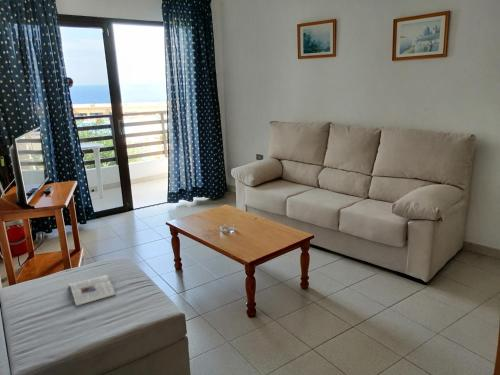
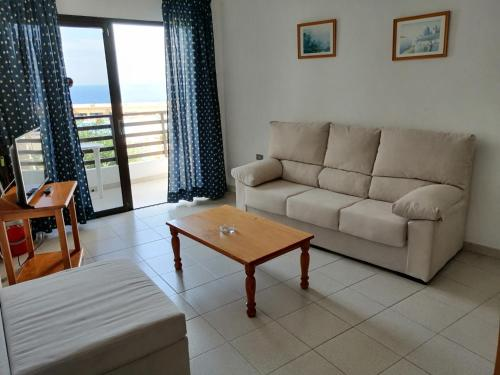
- magazine [68,274,117,307]
